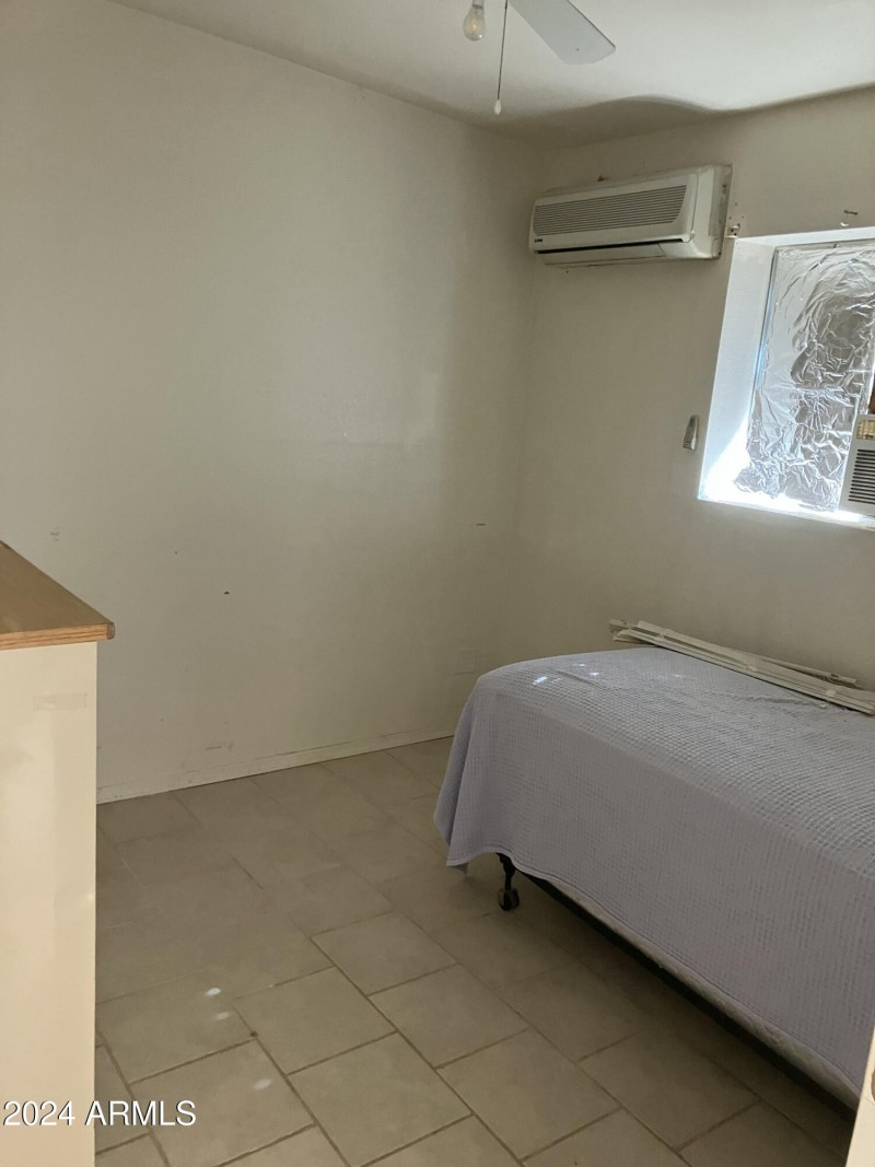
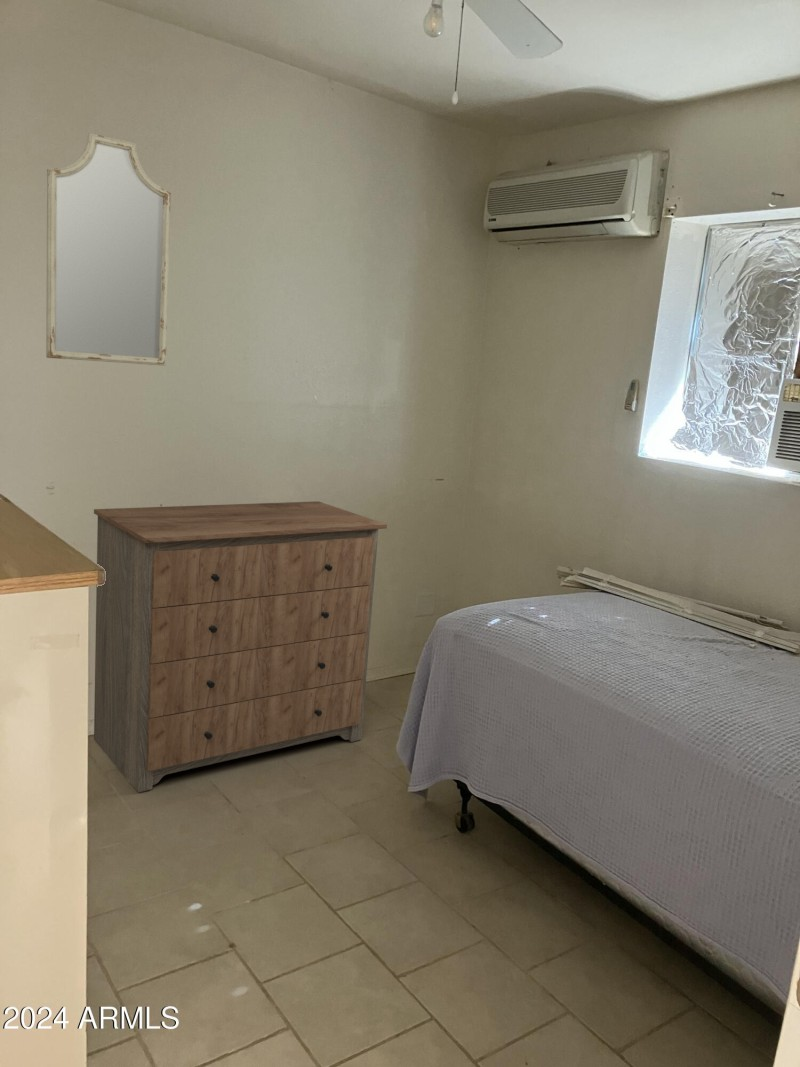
+ home mirror [45,132,172,367]
+ dresser [93,500,388,793]
